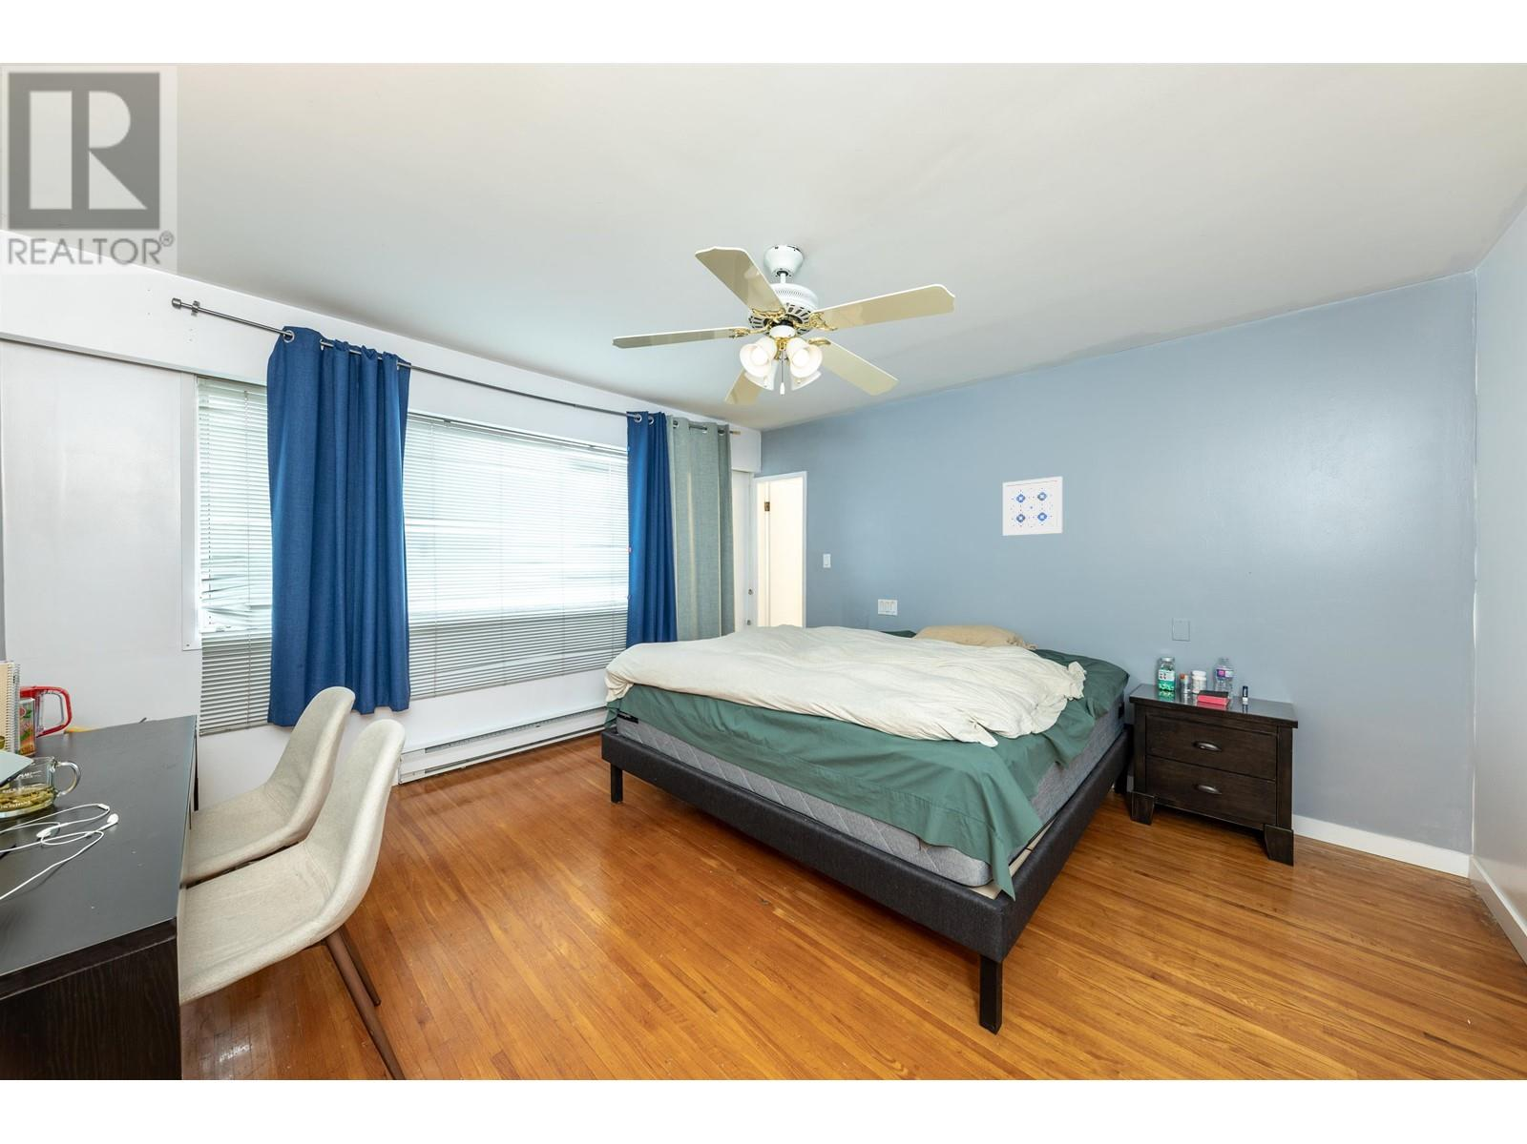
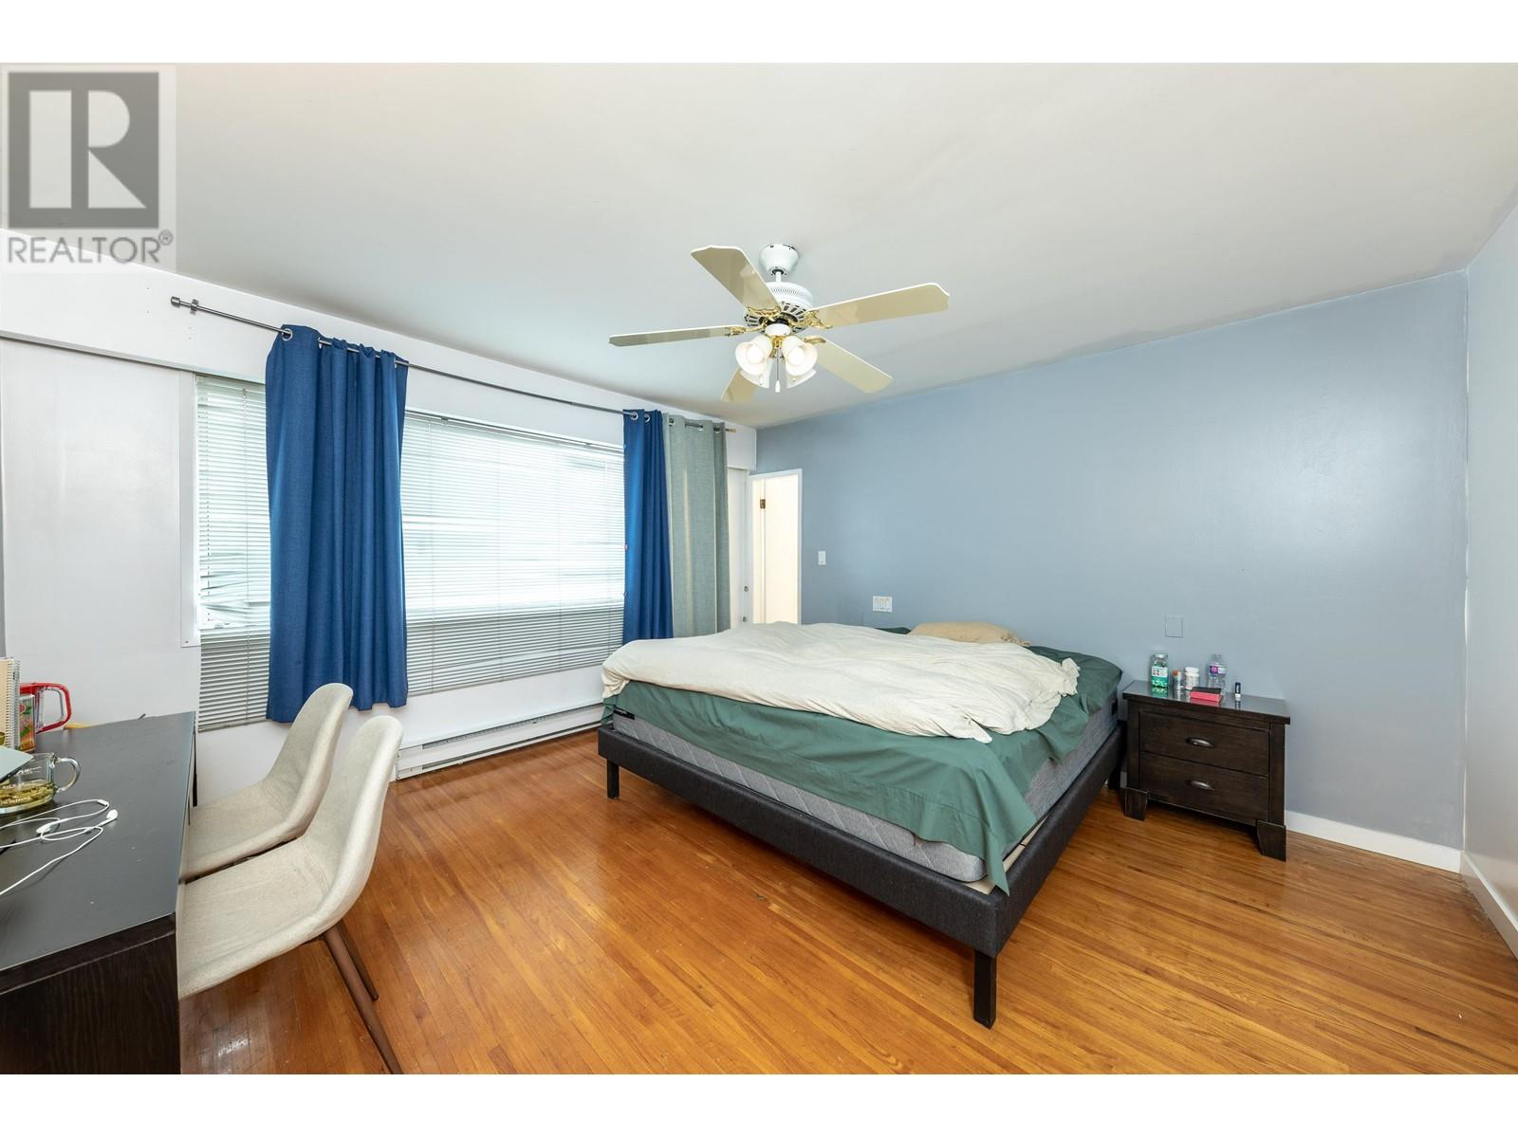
- wall art [1002,476,1063,537]
